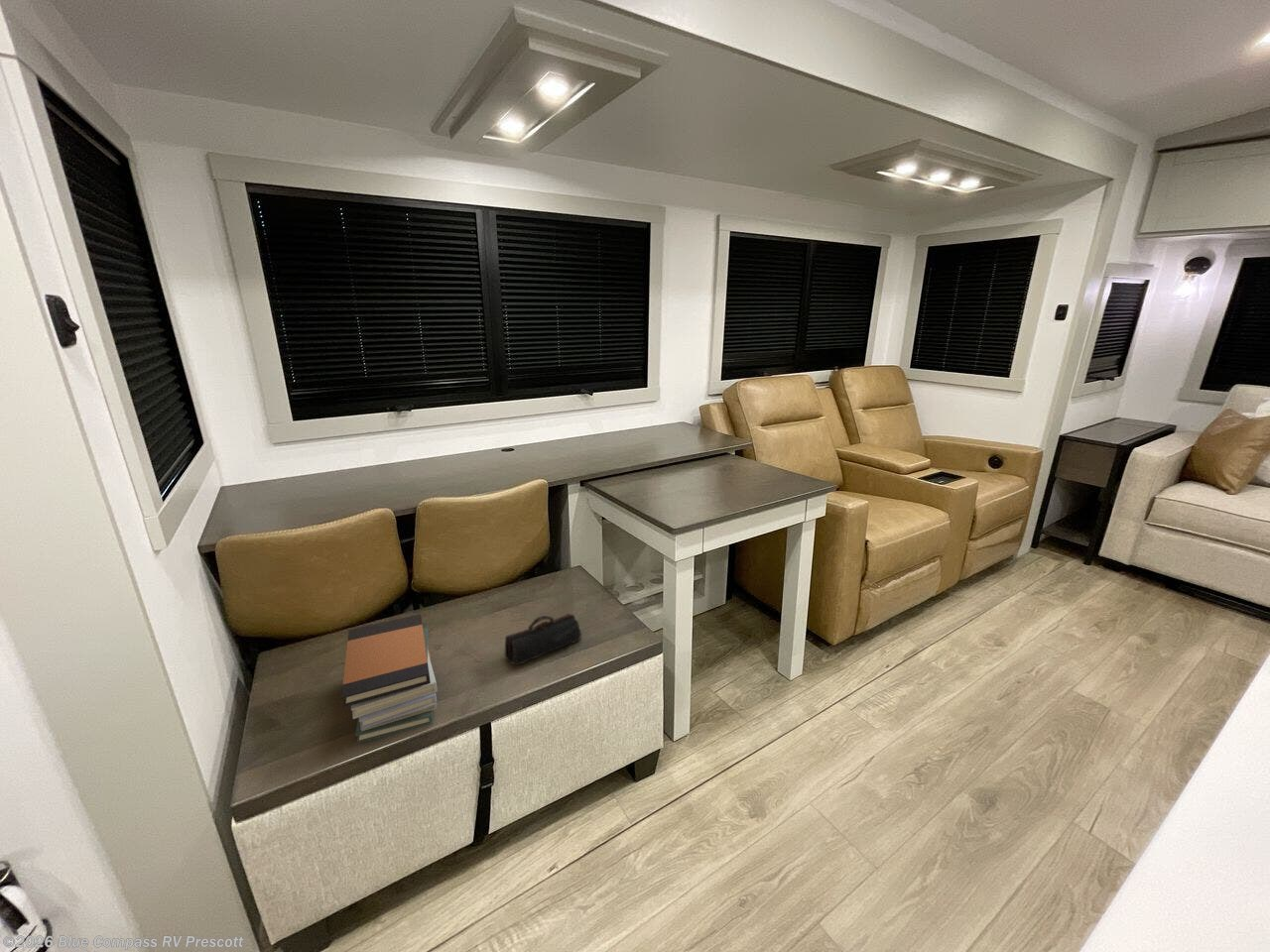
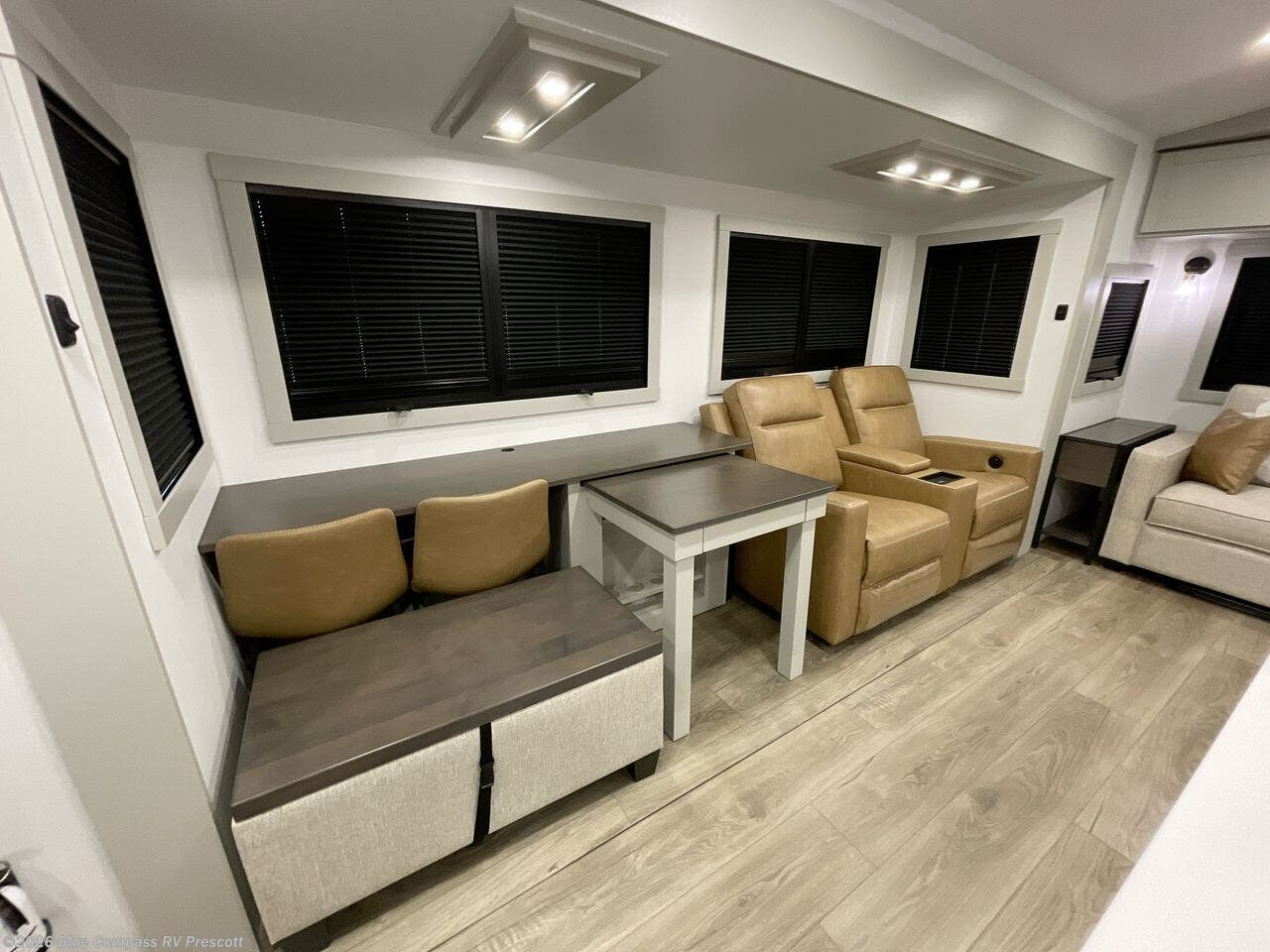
- pencil case [504,613,582,666]
- book stack [340,613,439,745]
